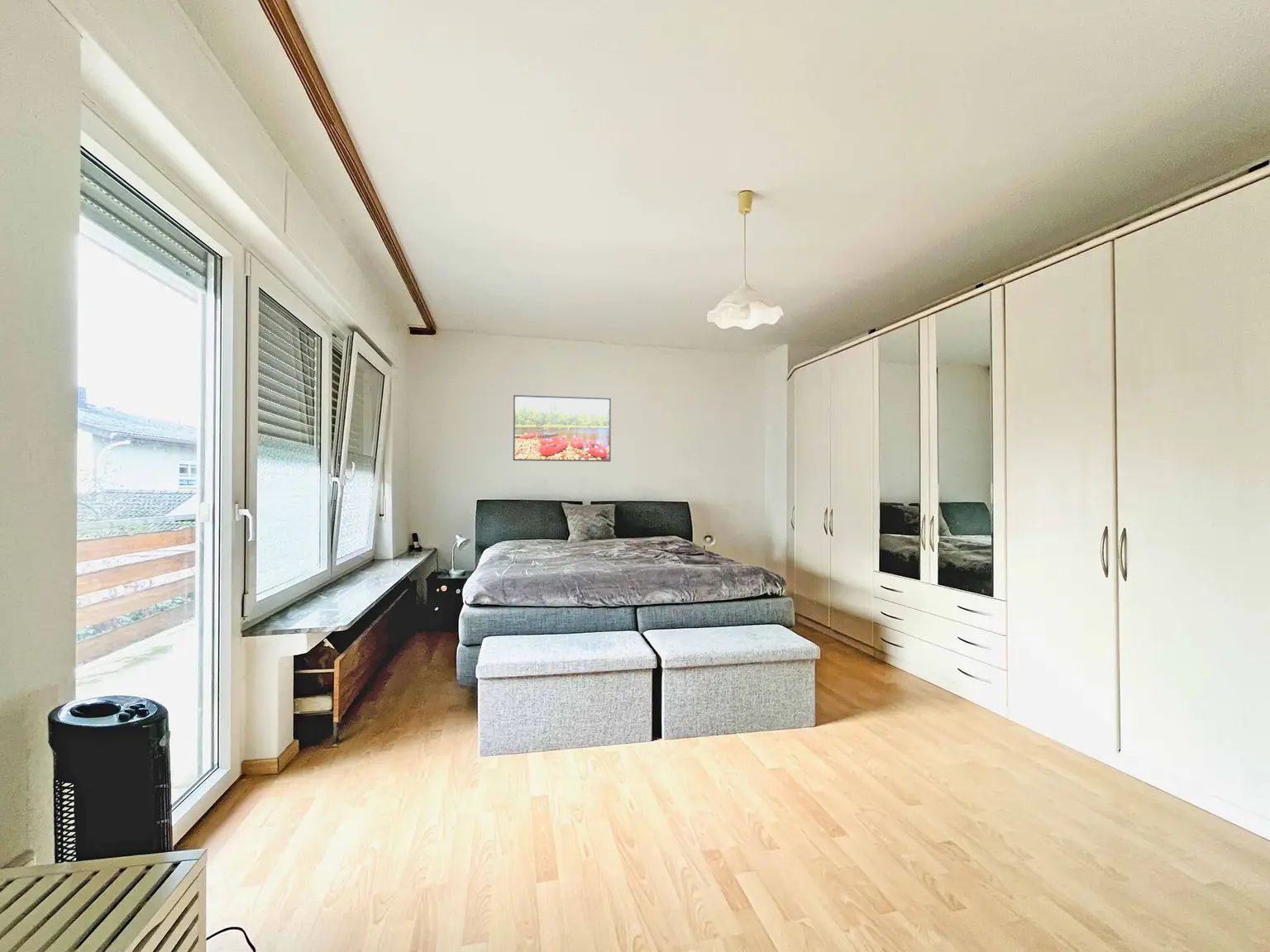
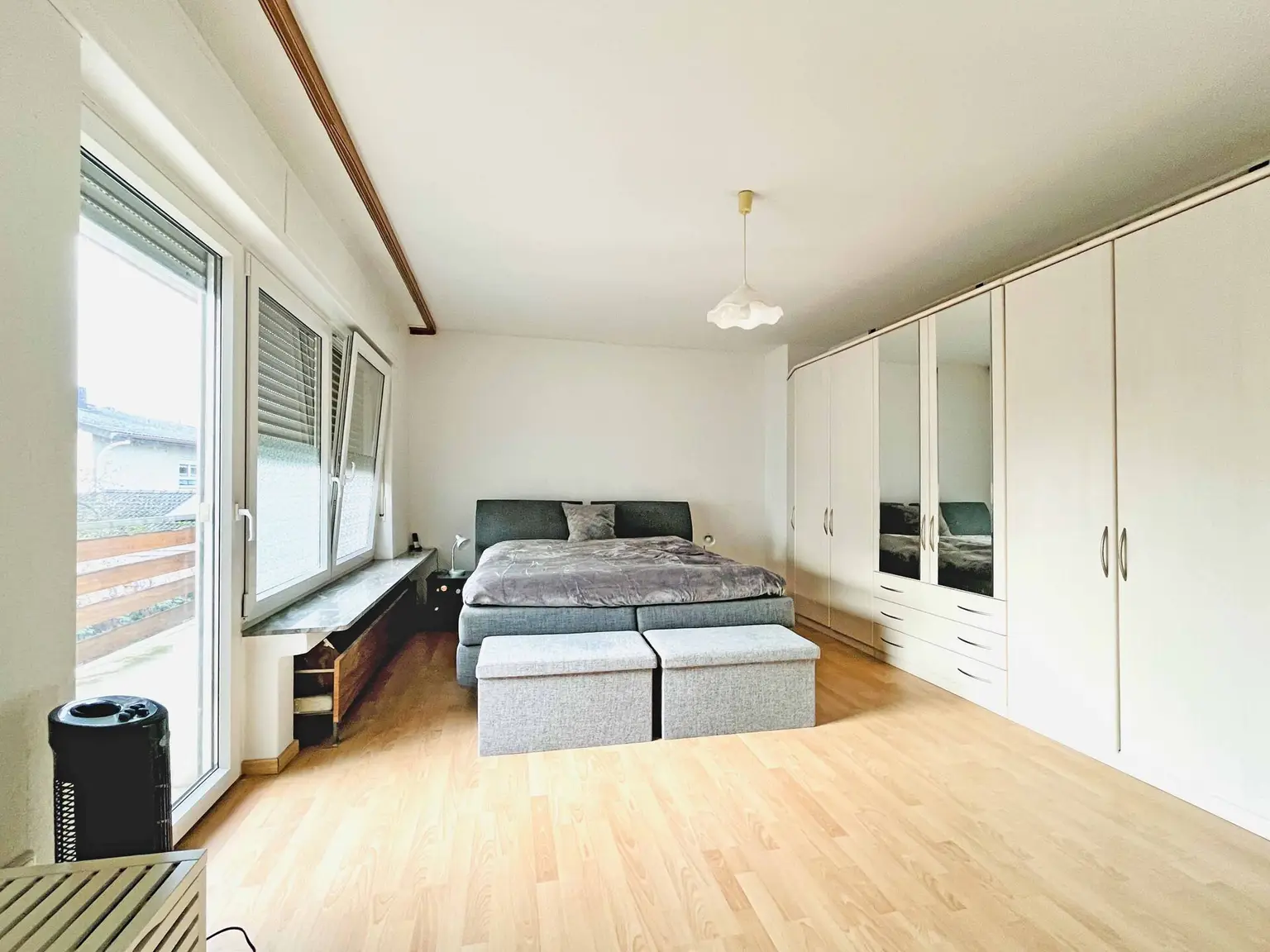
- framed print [513,394,612,463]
